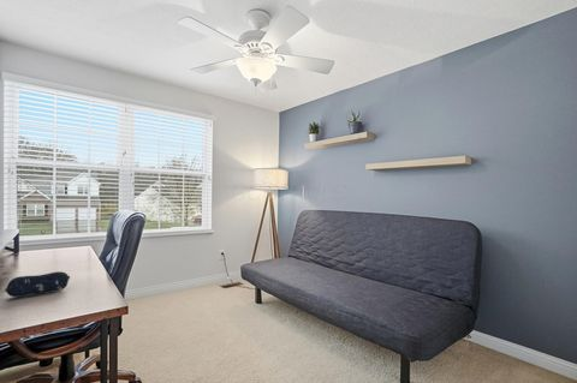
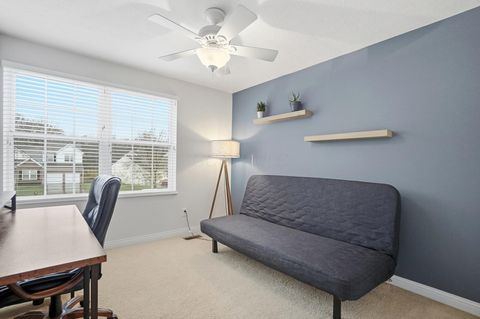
- pencil case [4,270,71,298]
